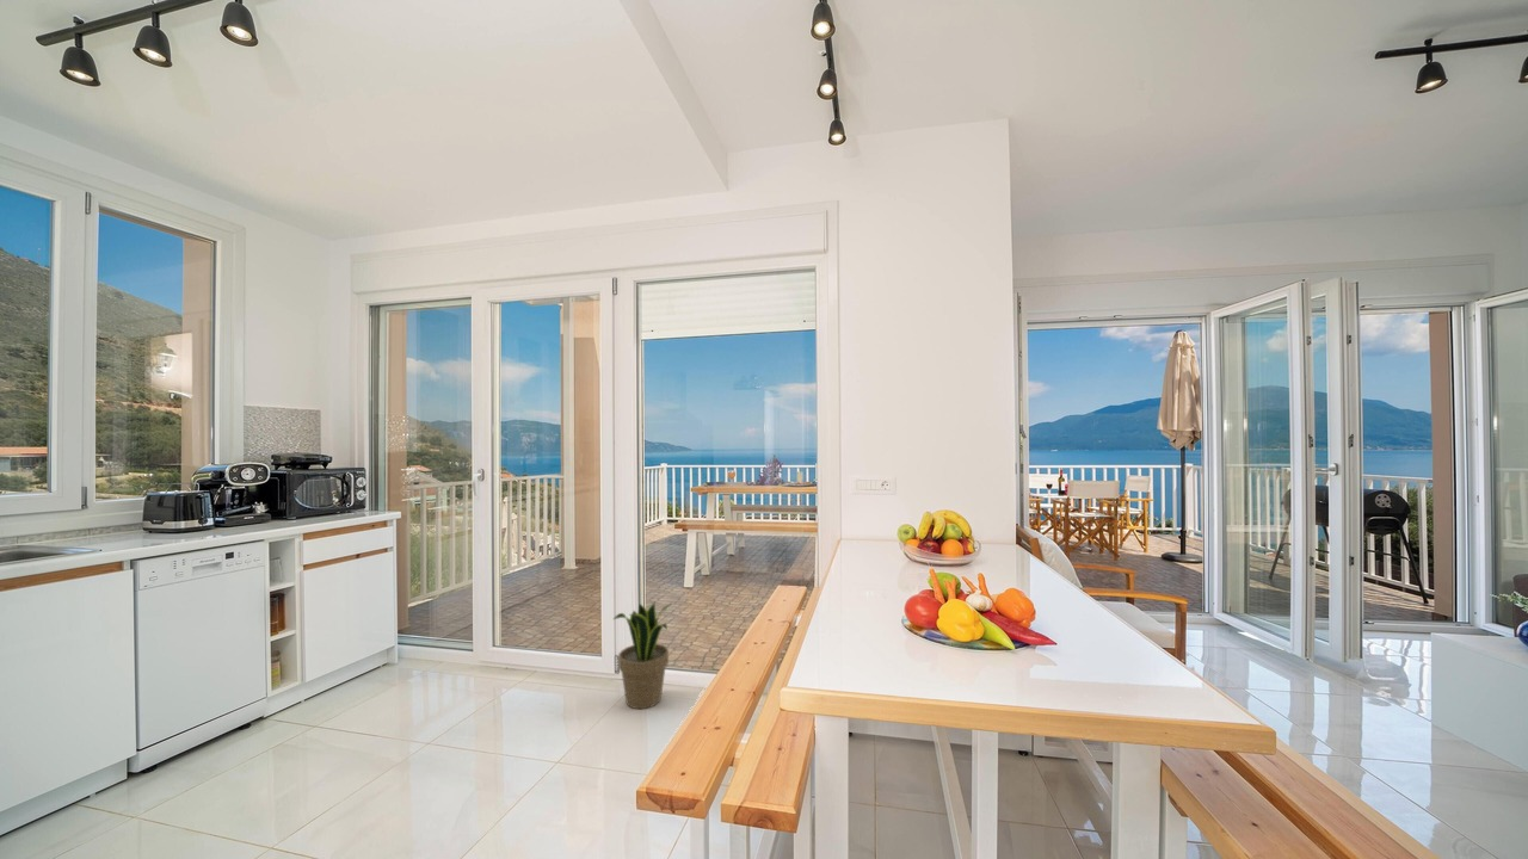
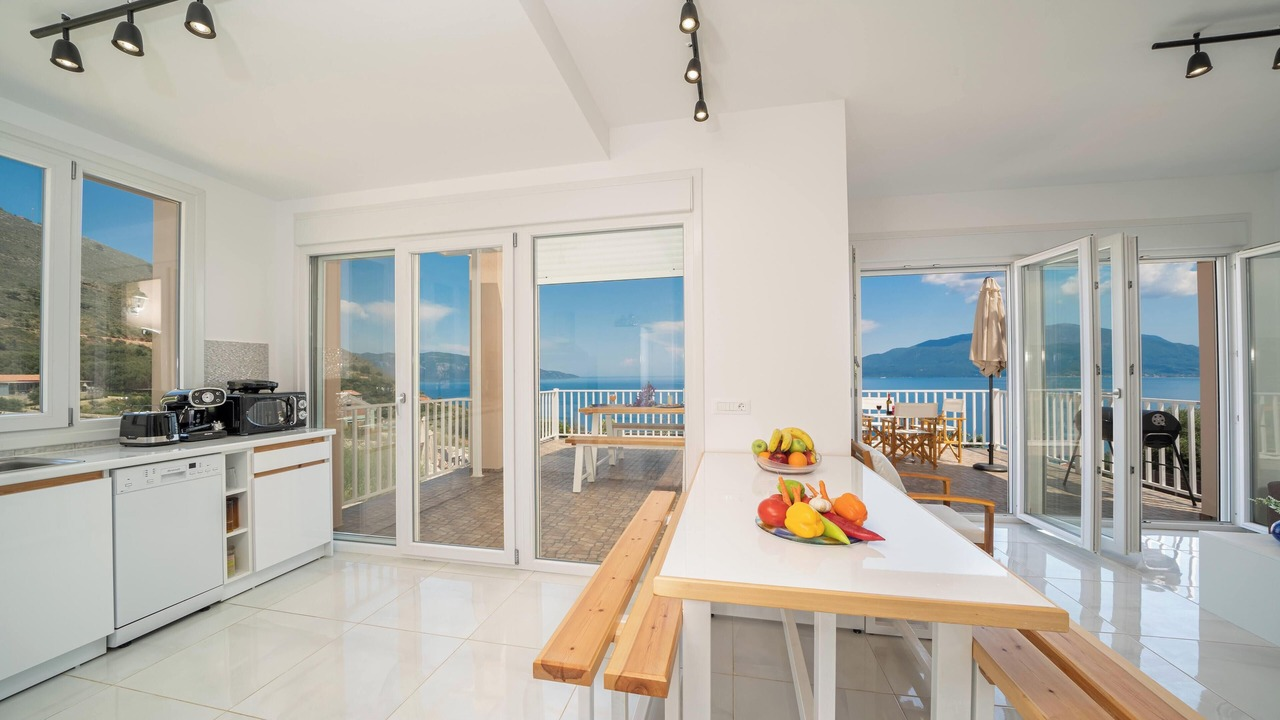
- potted plant [612,601,671,710]
